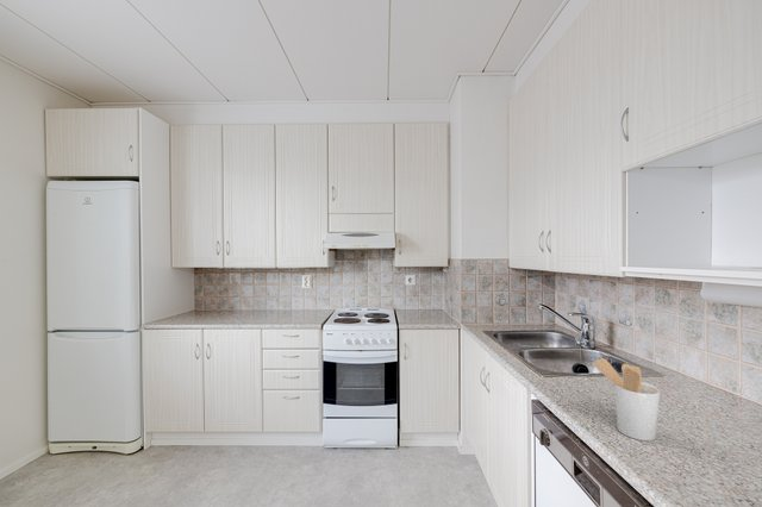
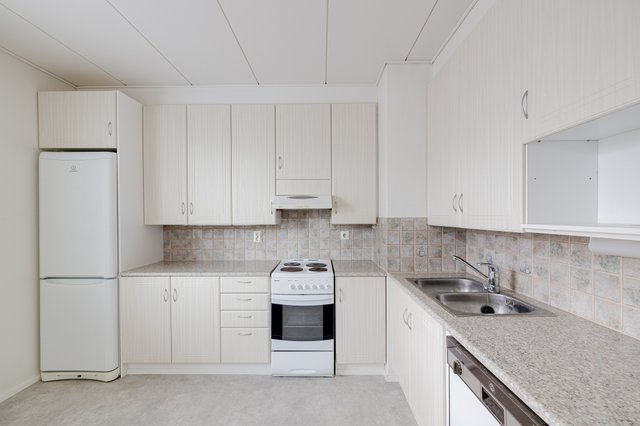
- utensil holder [591,357,661,442]
